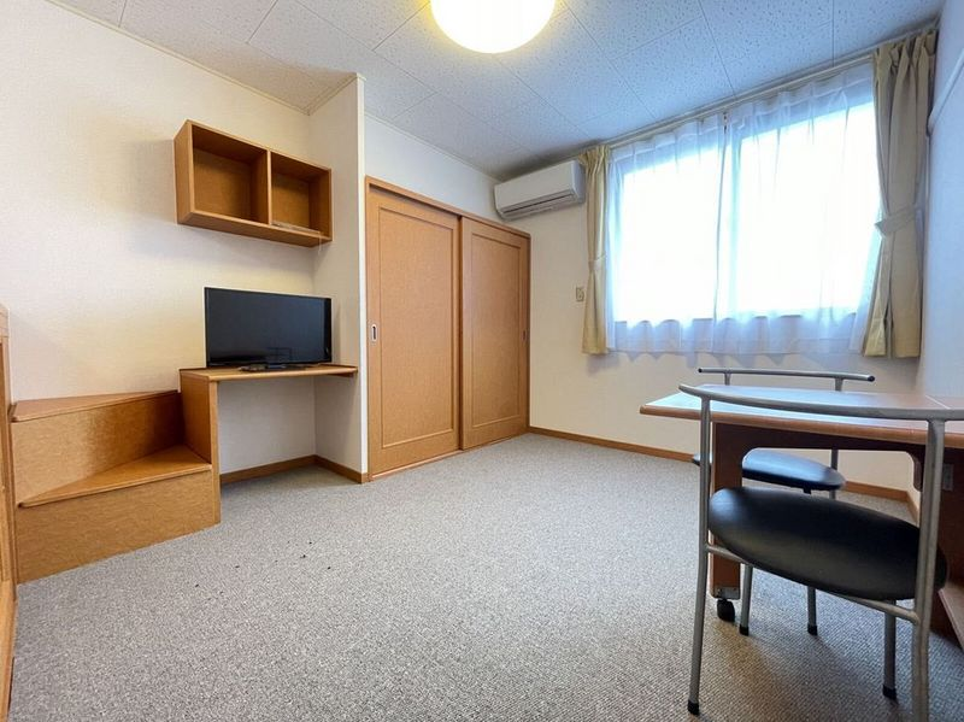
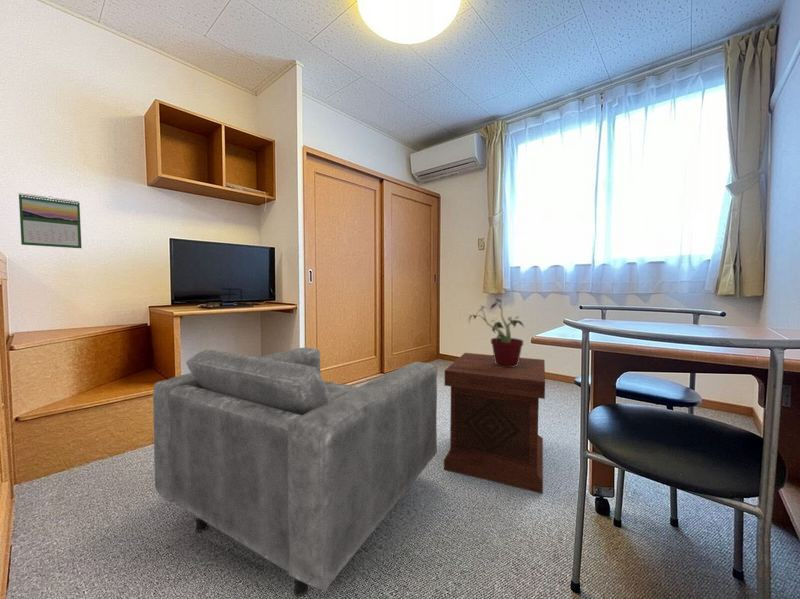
+ armchair [152,347,438,598]
+ calendar [18,192,83,249]
+ potted plant [465,297,525,367]
+ side table [443,352,546,495]
